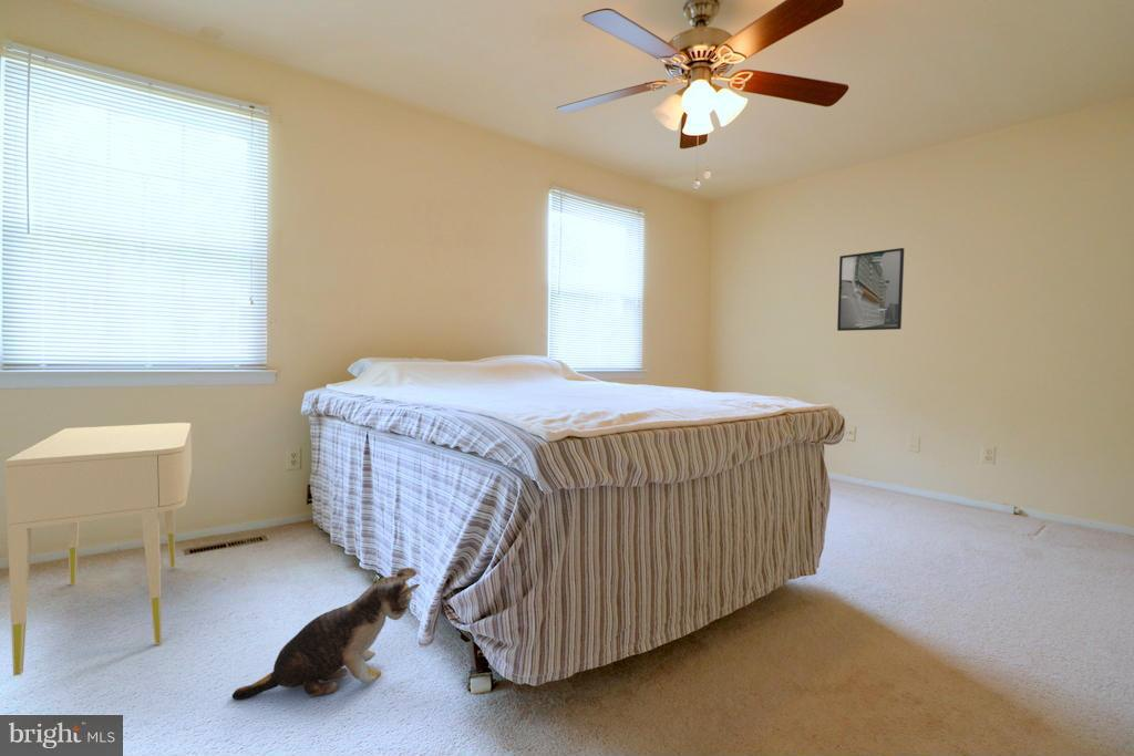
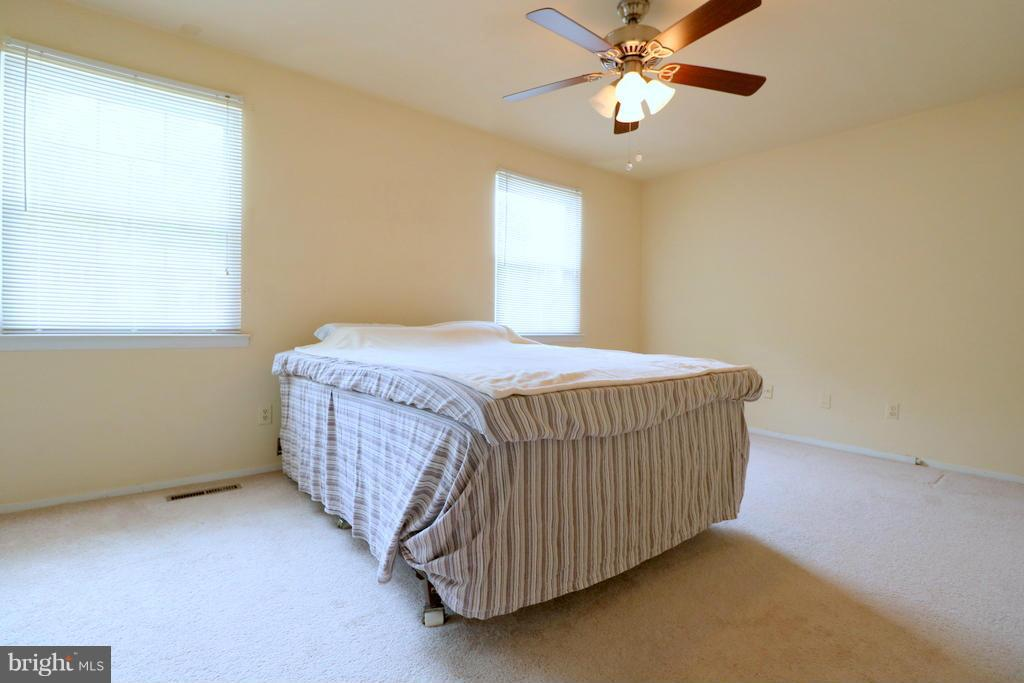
- nightstand [4,422,193,677]
- plush toy [231,567,421,701]
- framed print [836,247,905,332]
